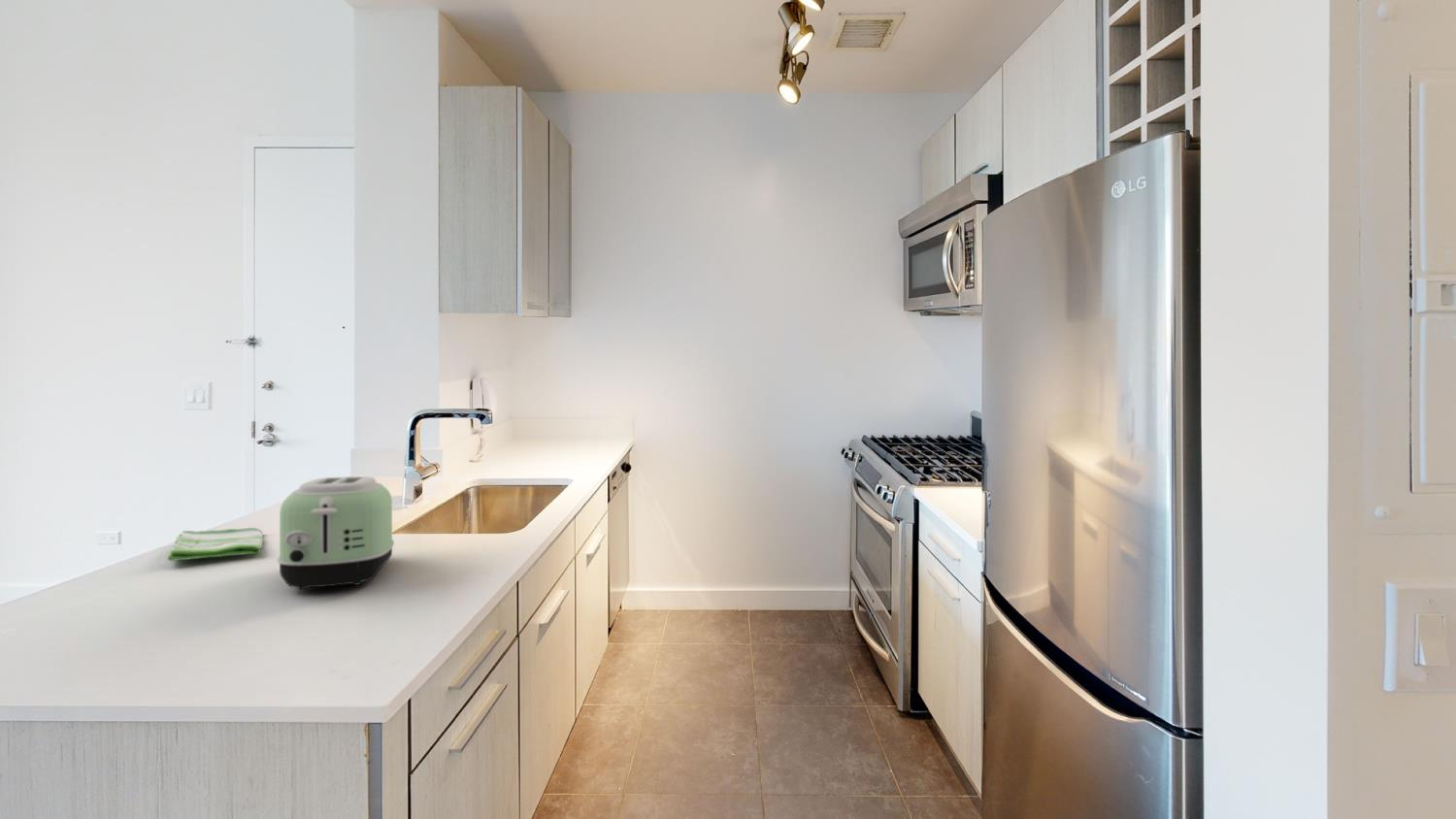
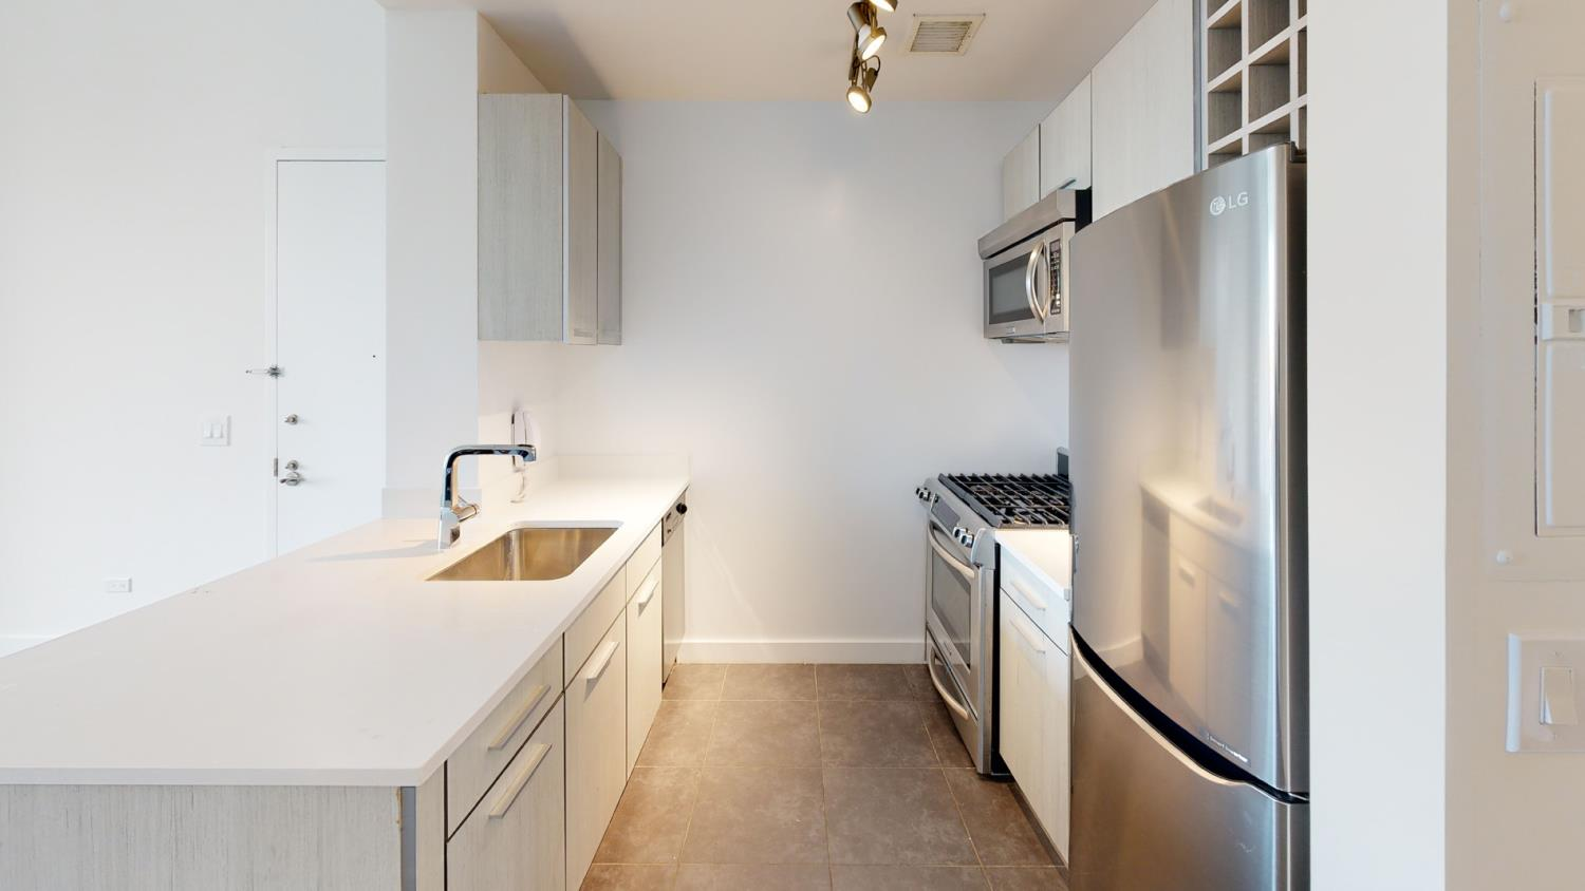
- dish towel [167,527,264,562]
- toaster [276,475,395,590]
